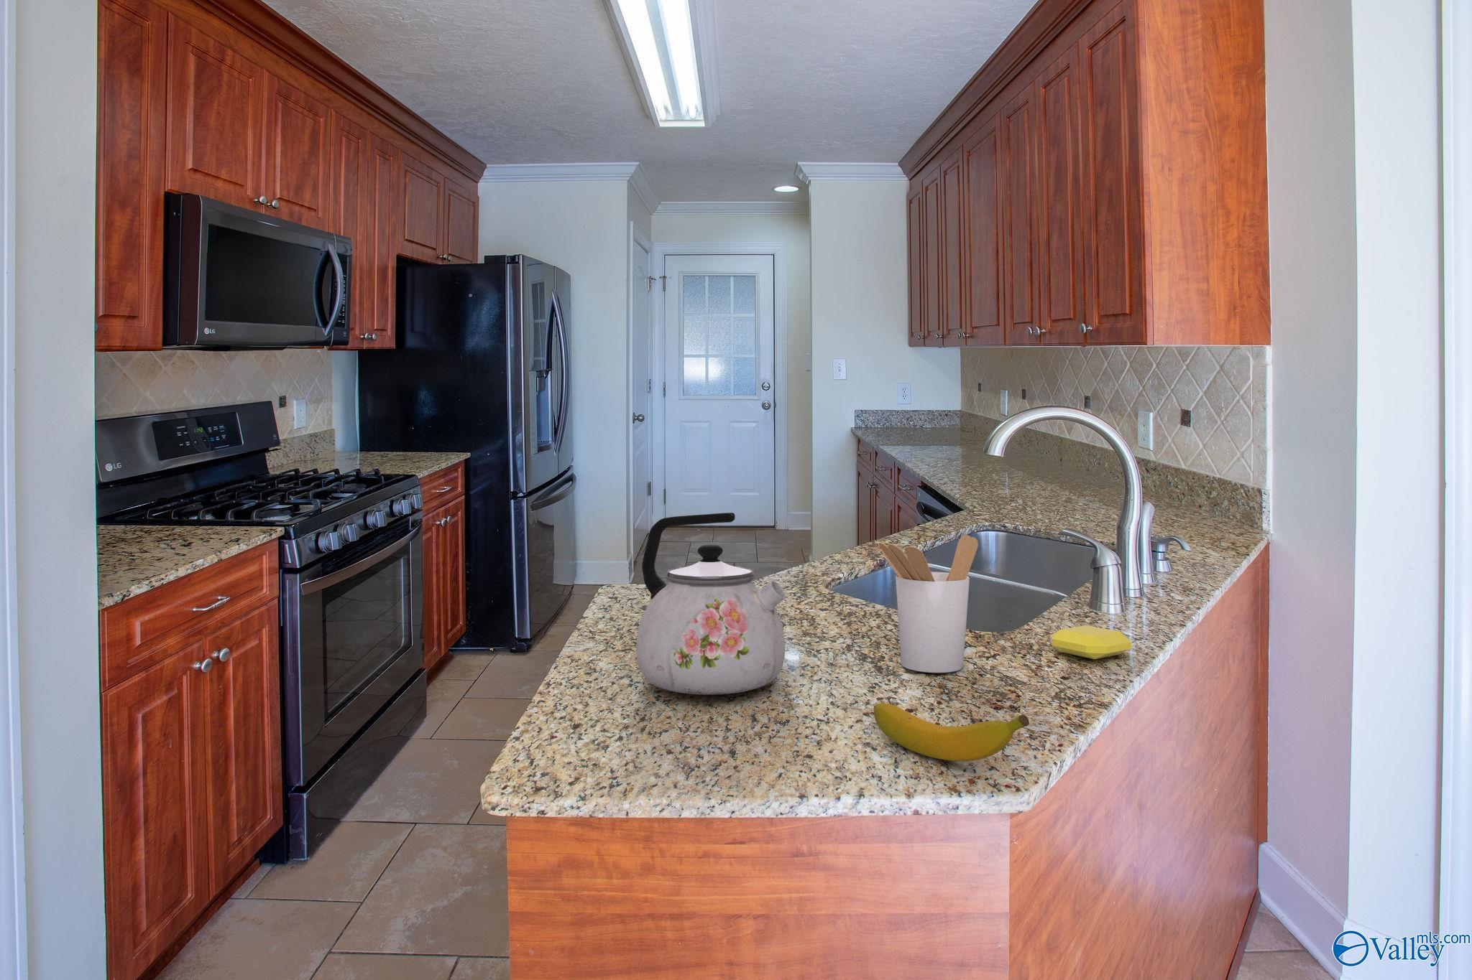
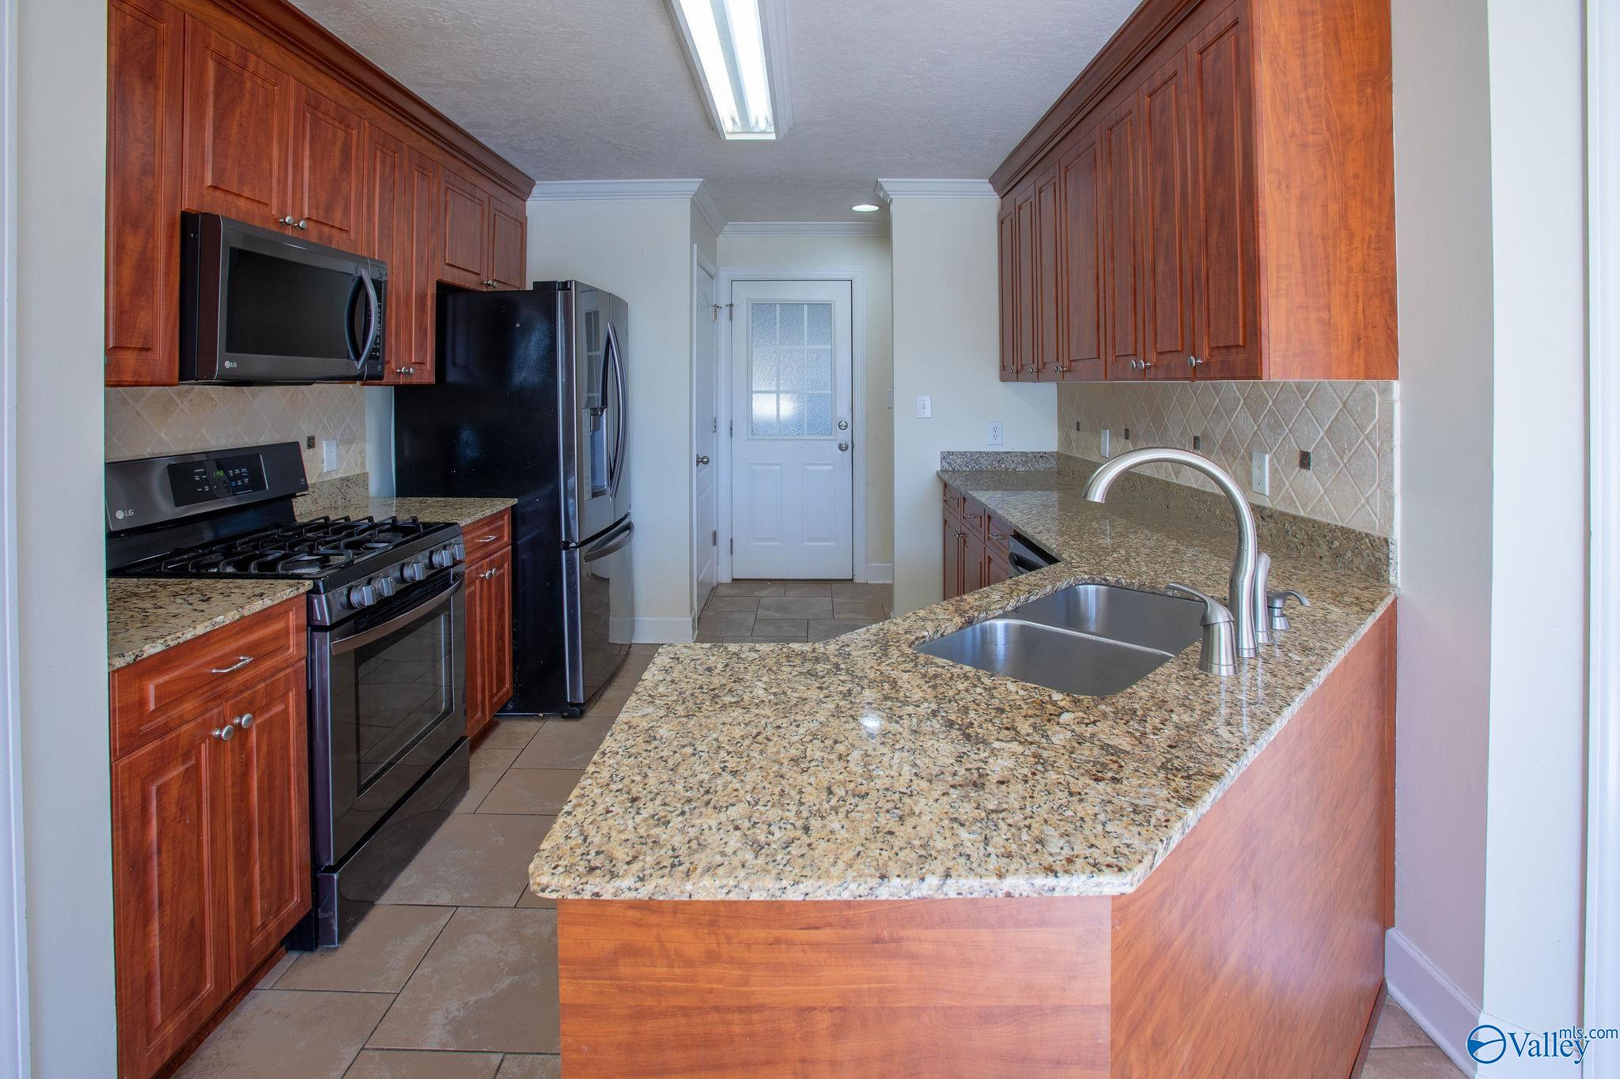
- soap bar [1050,625,1132,660]
- utensil holder [879,534,978,674]
- banana [873,702,1030,761]
- kettle [636,512,786,696]
